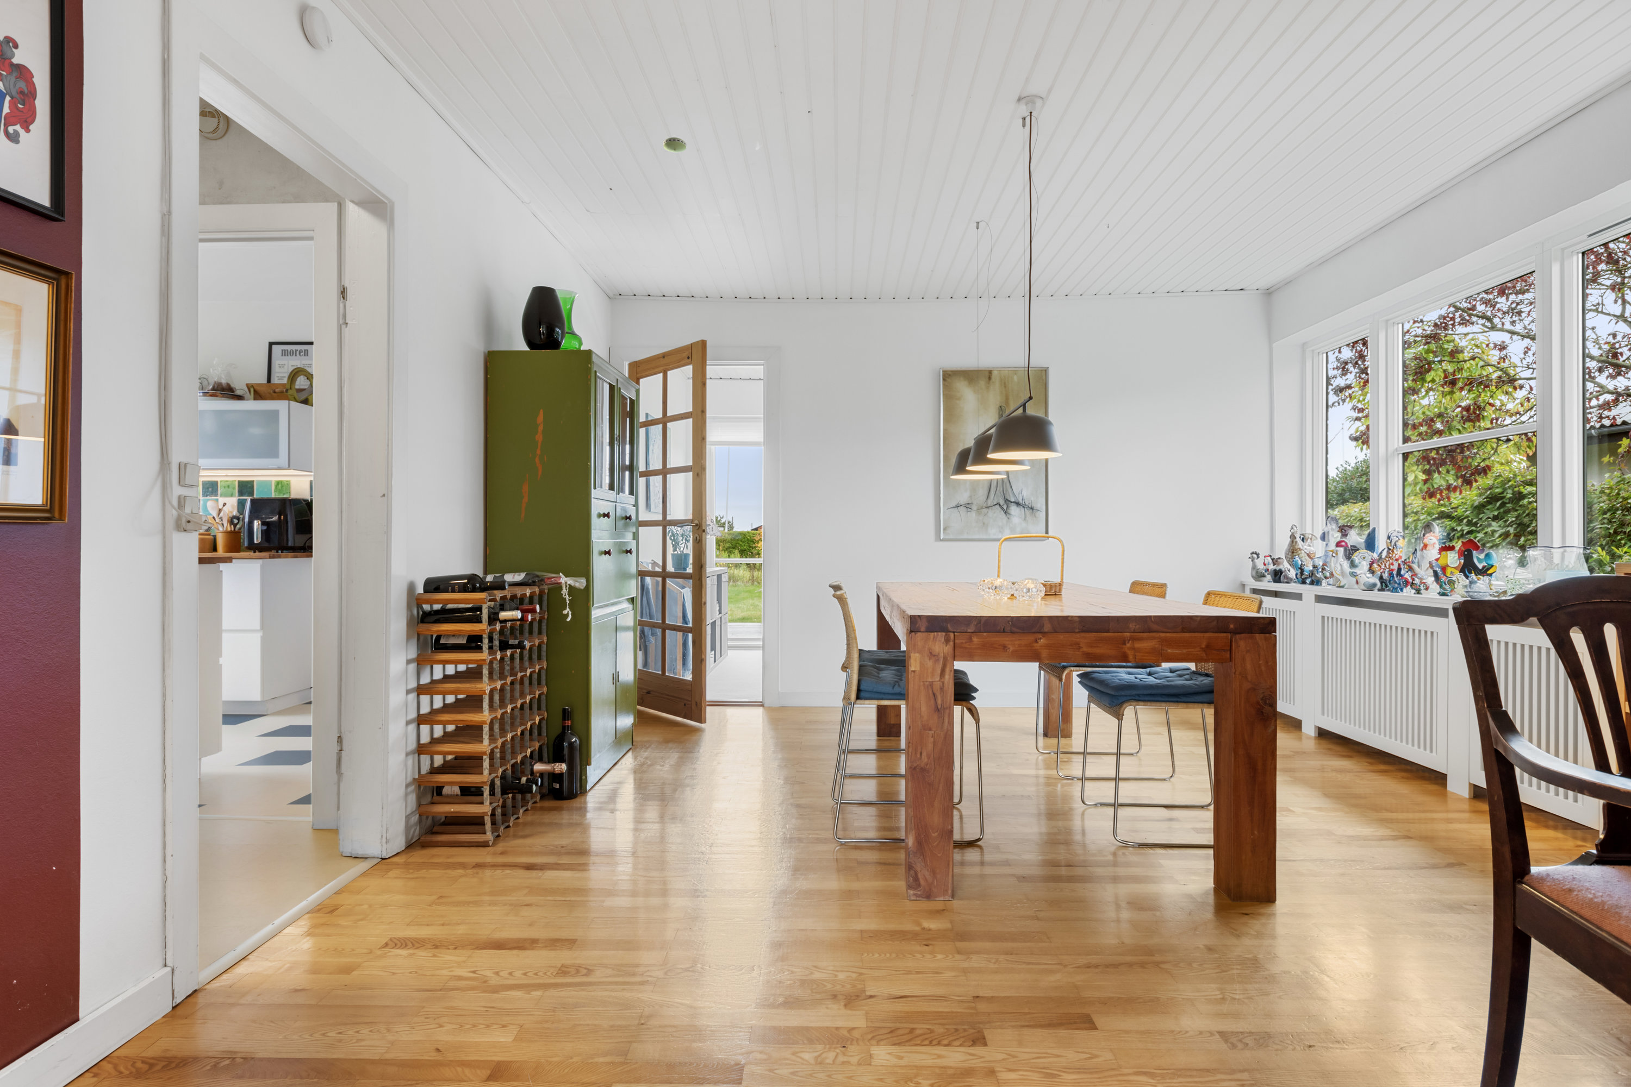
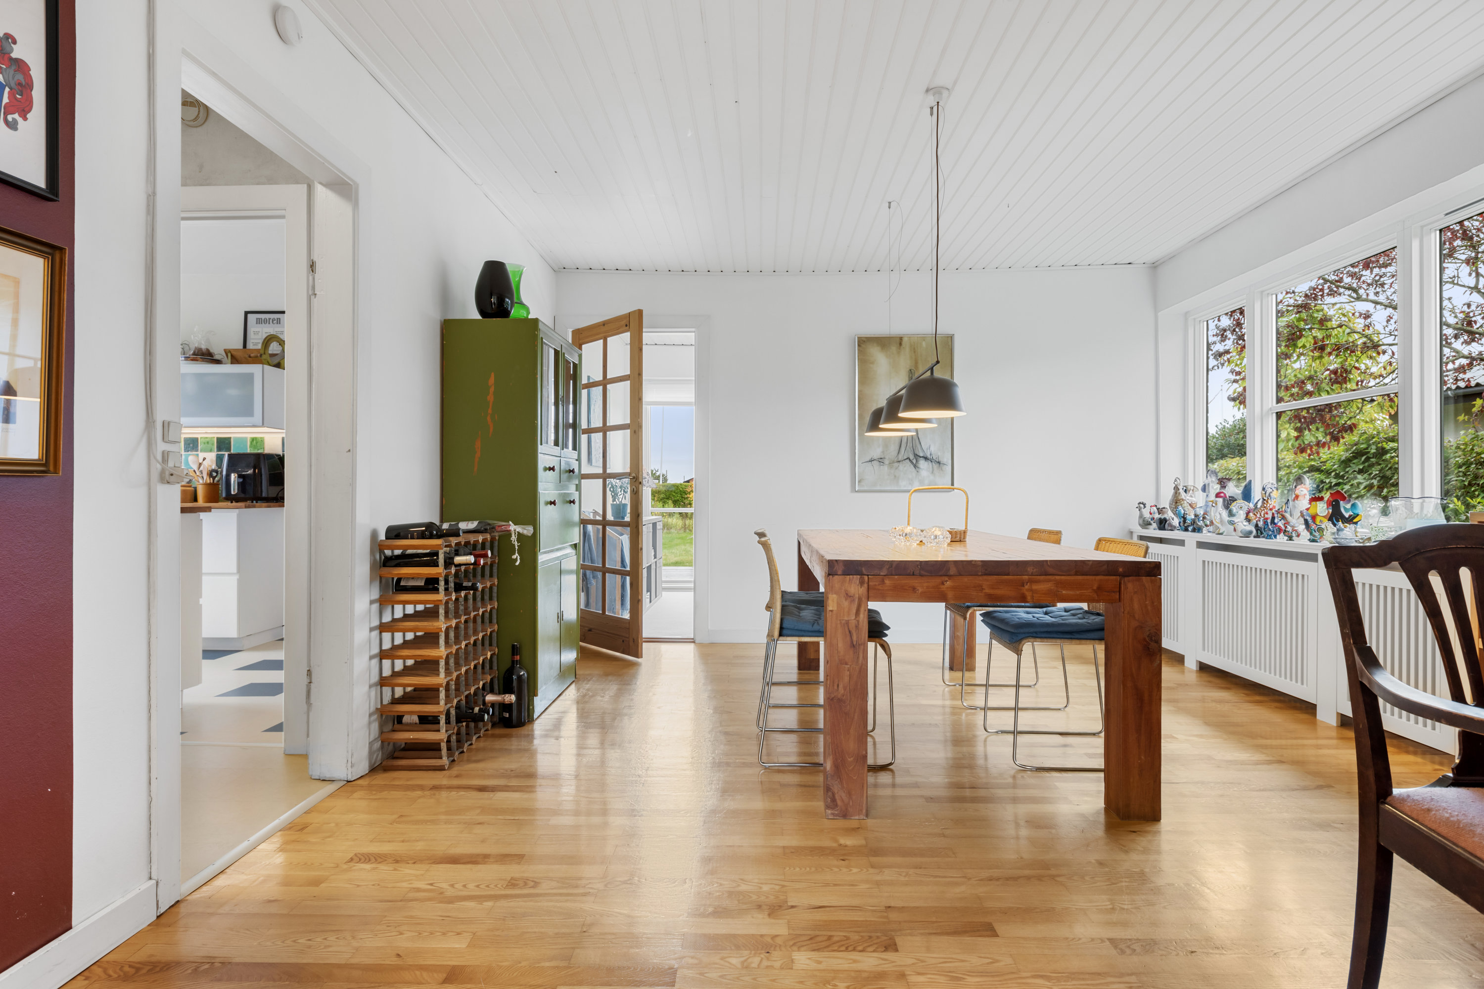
- smoke detector [663,137,687,153]
